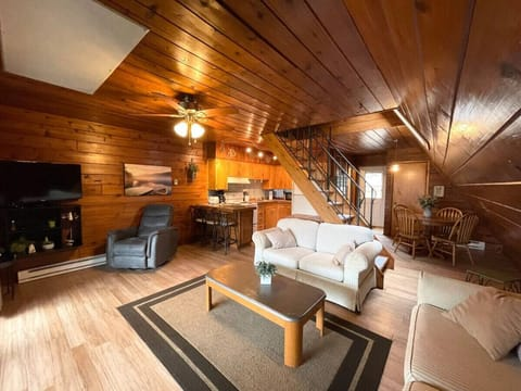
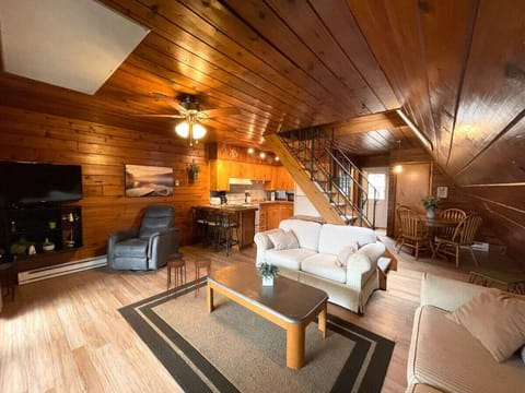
+ side table [165,251,212,300]
